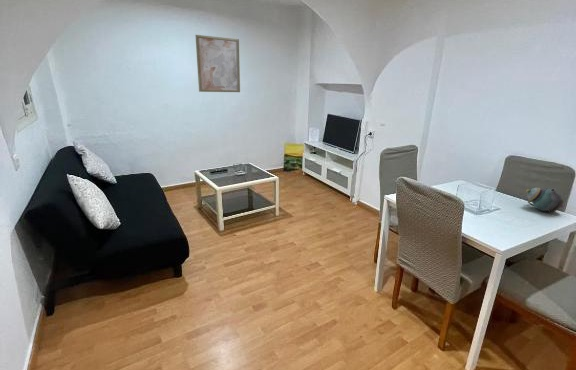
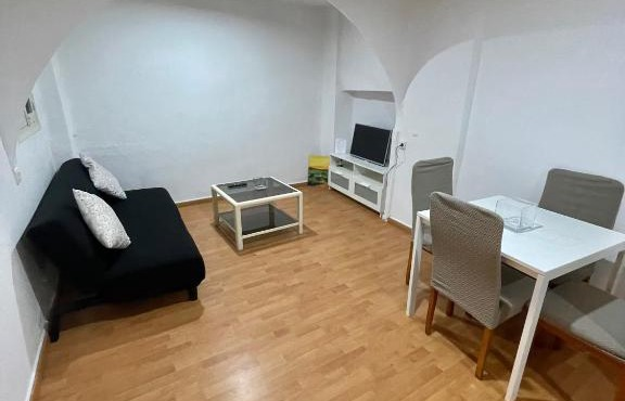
- teapot [524,187,565,213]
- wall art [195,34,241,93]
